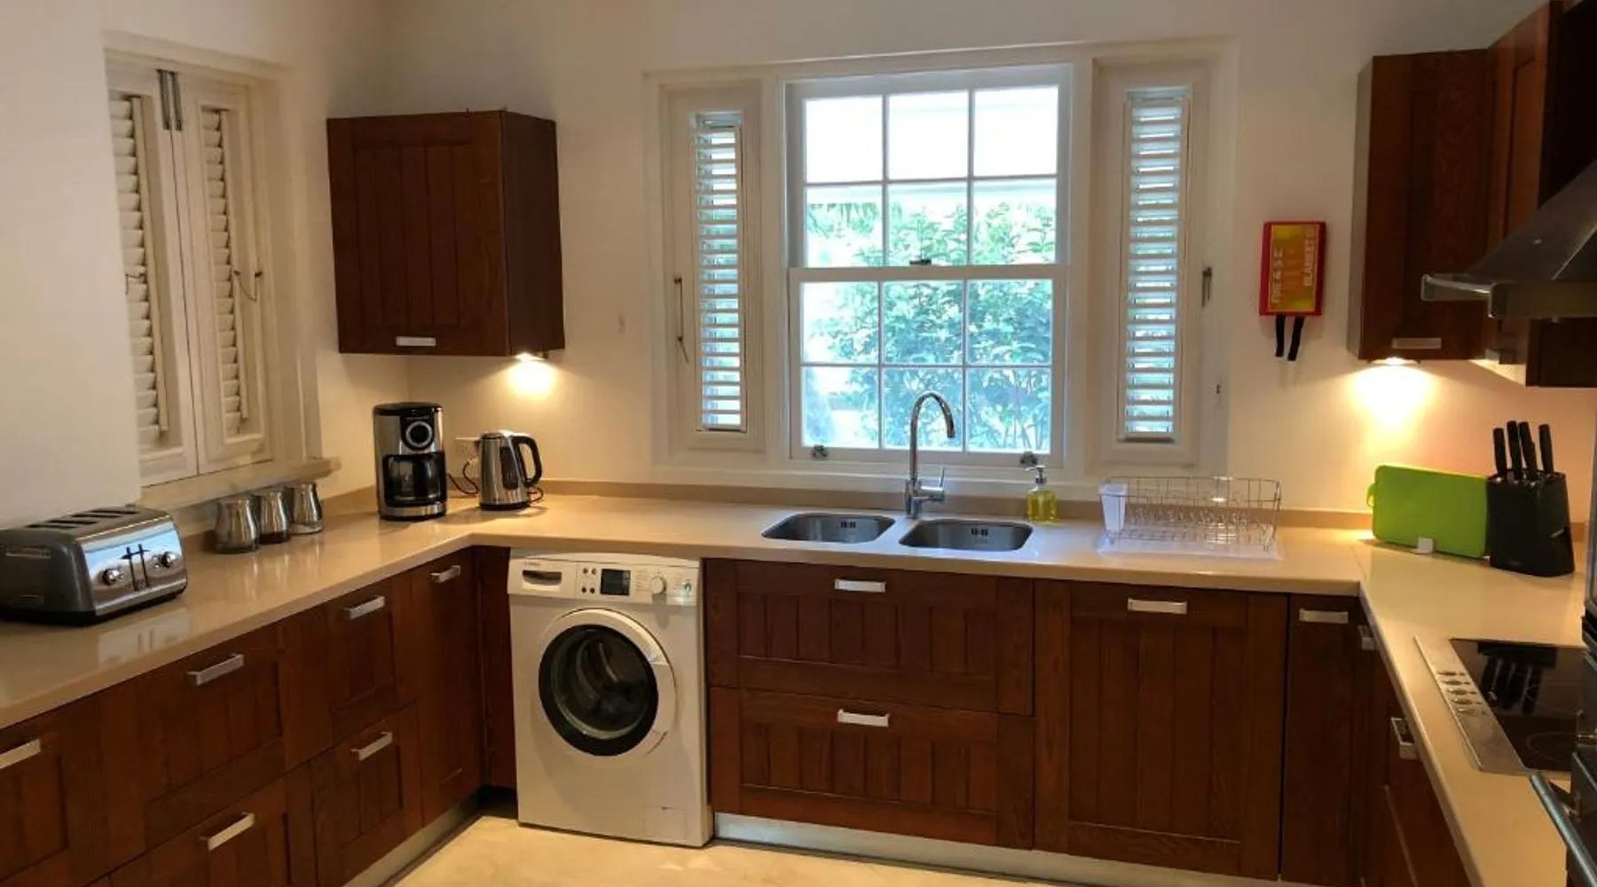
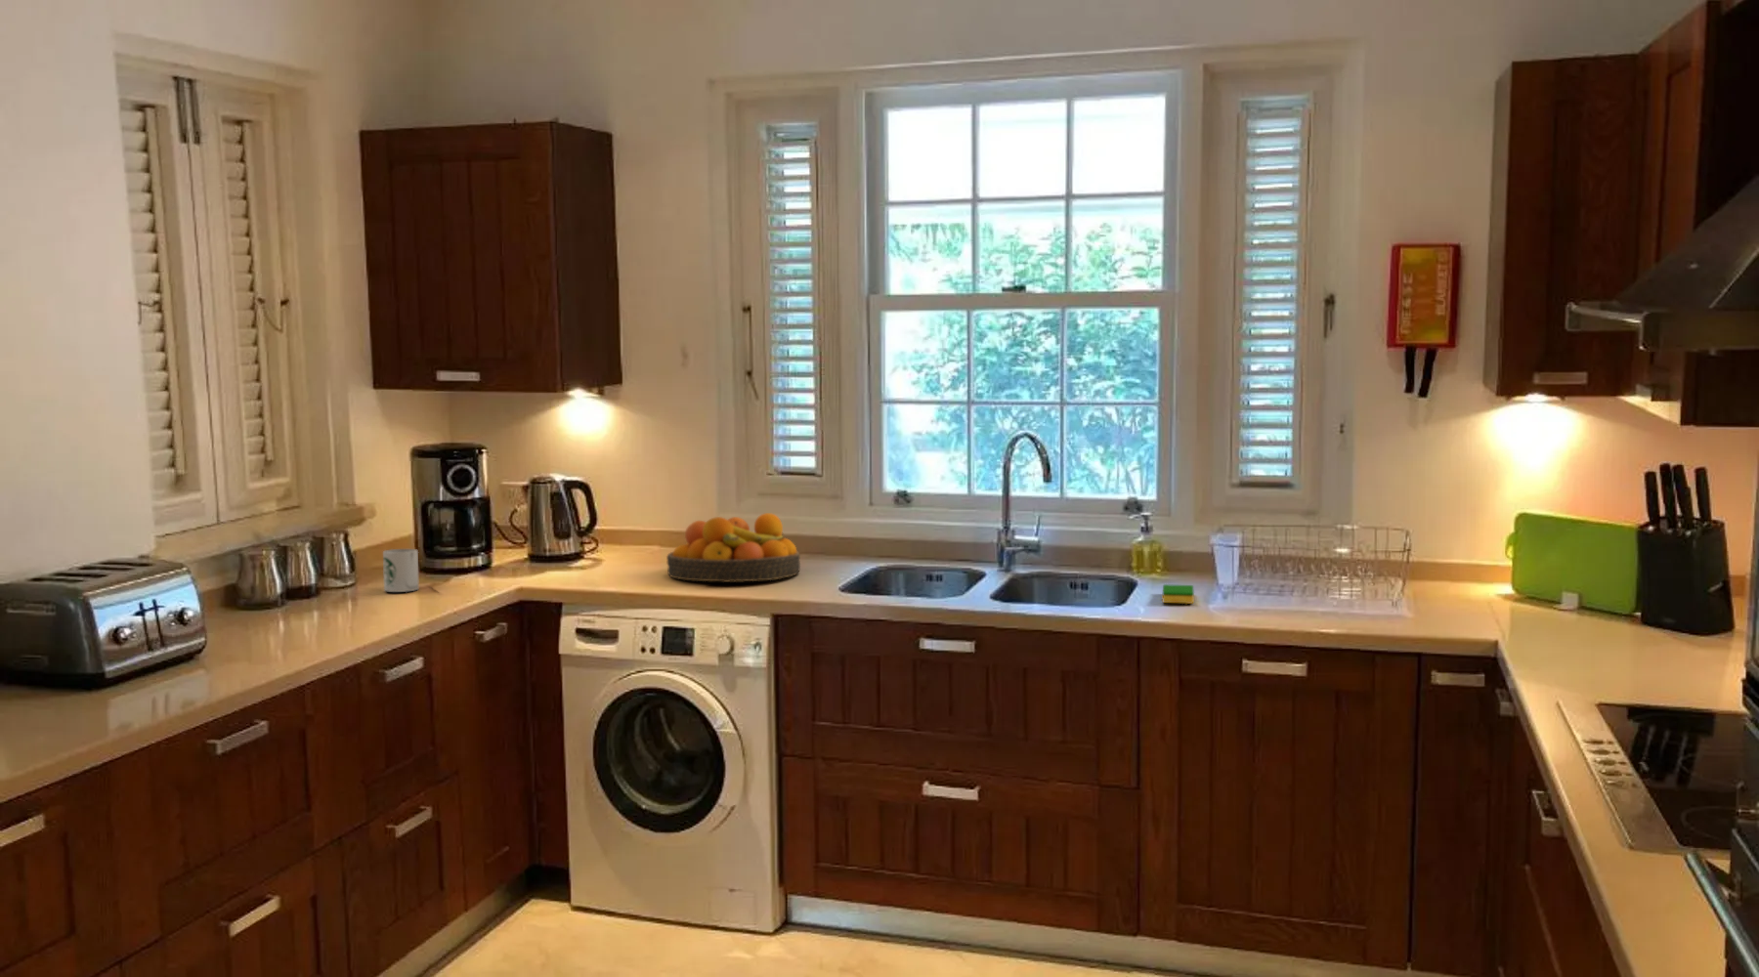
+ fruit bowl [665,511,801,584]
+ mug [383,549,420,593]
+ dish sponge [1162,584,1195,605]
